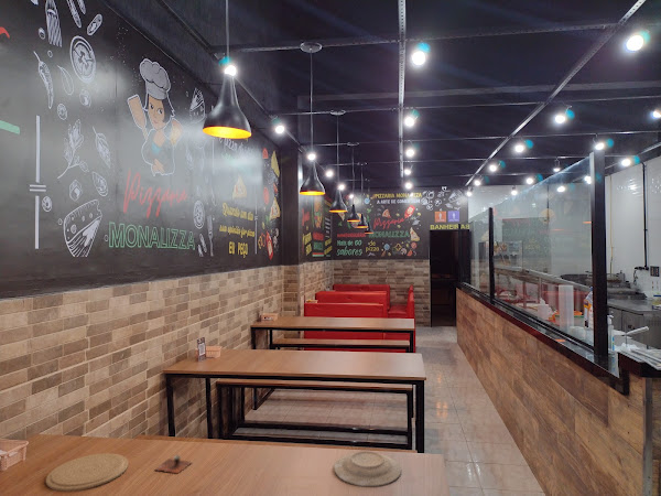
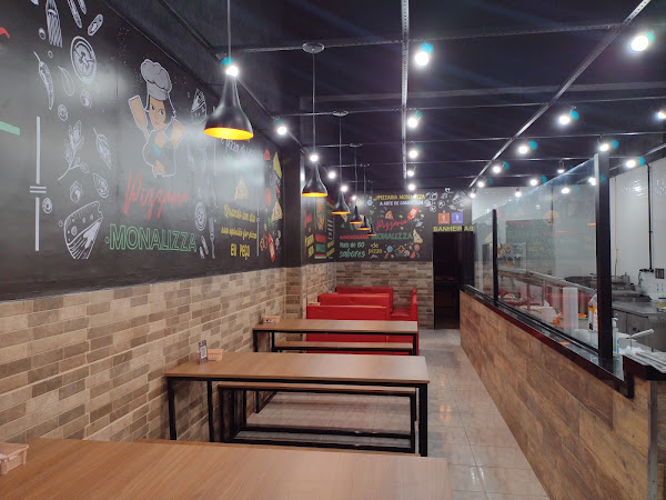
- cup [153,454,194,474]
- plate [333,450,402,487]
- plate [45,452,129,493]
